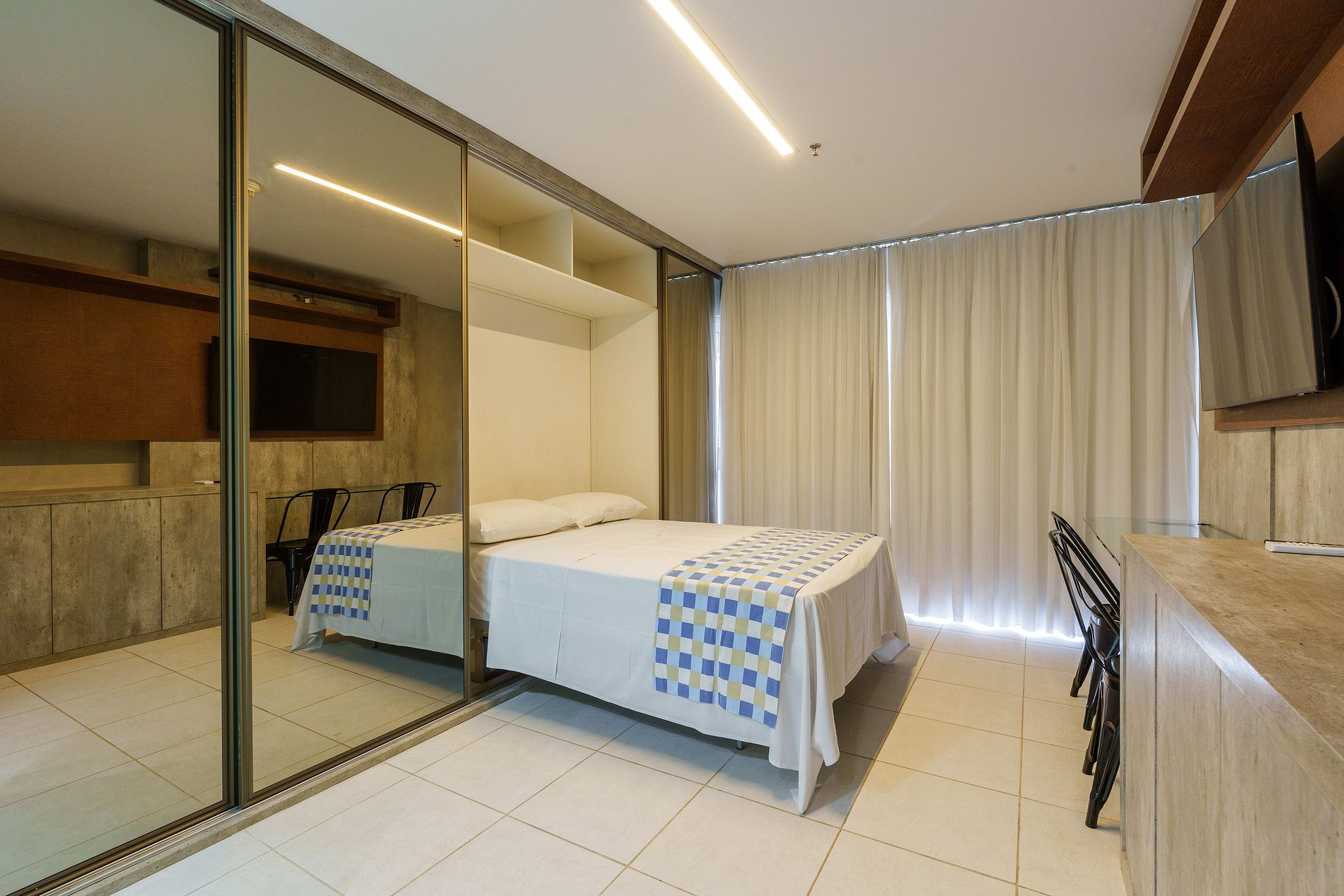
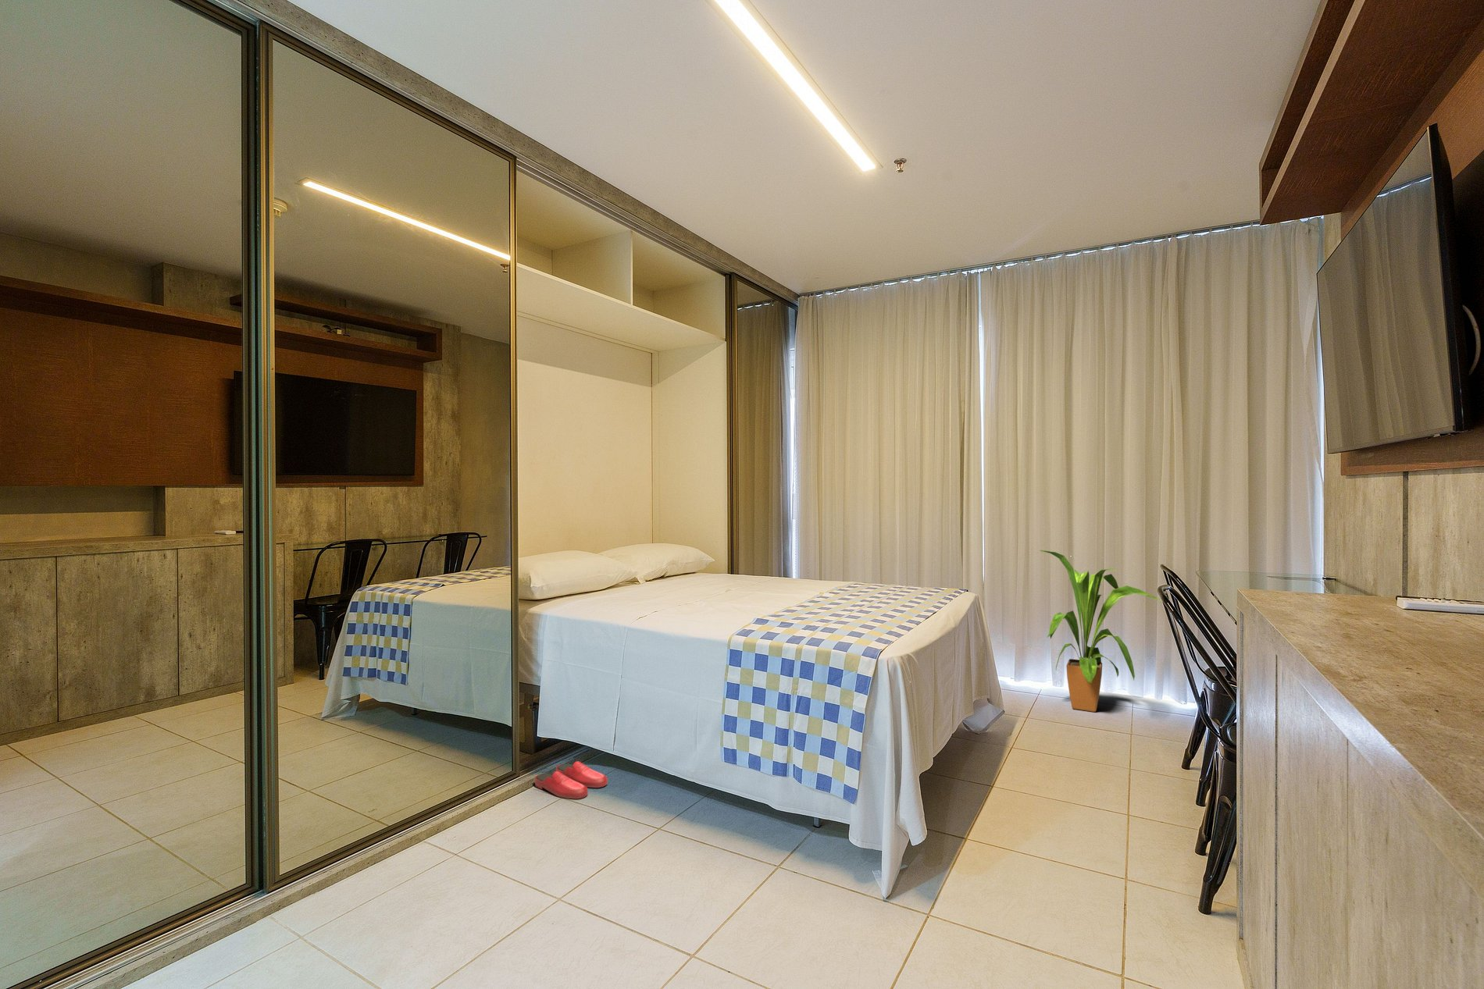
+ house plant [1040,550,1162,713]
+ slippers [534,761,608,799]
